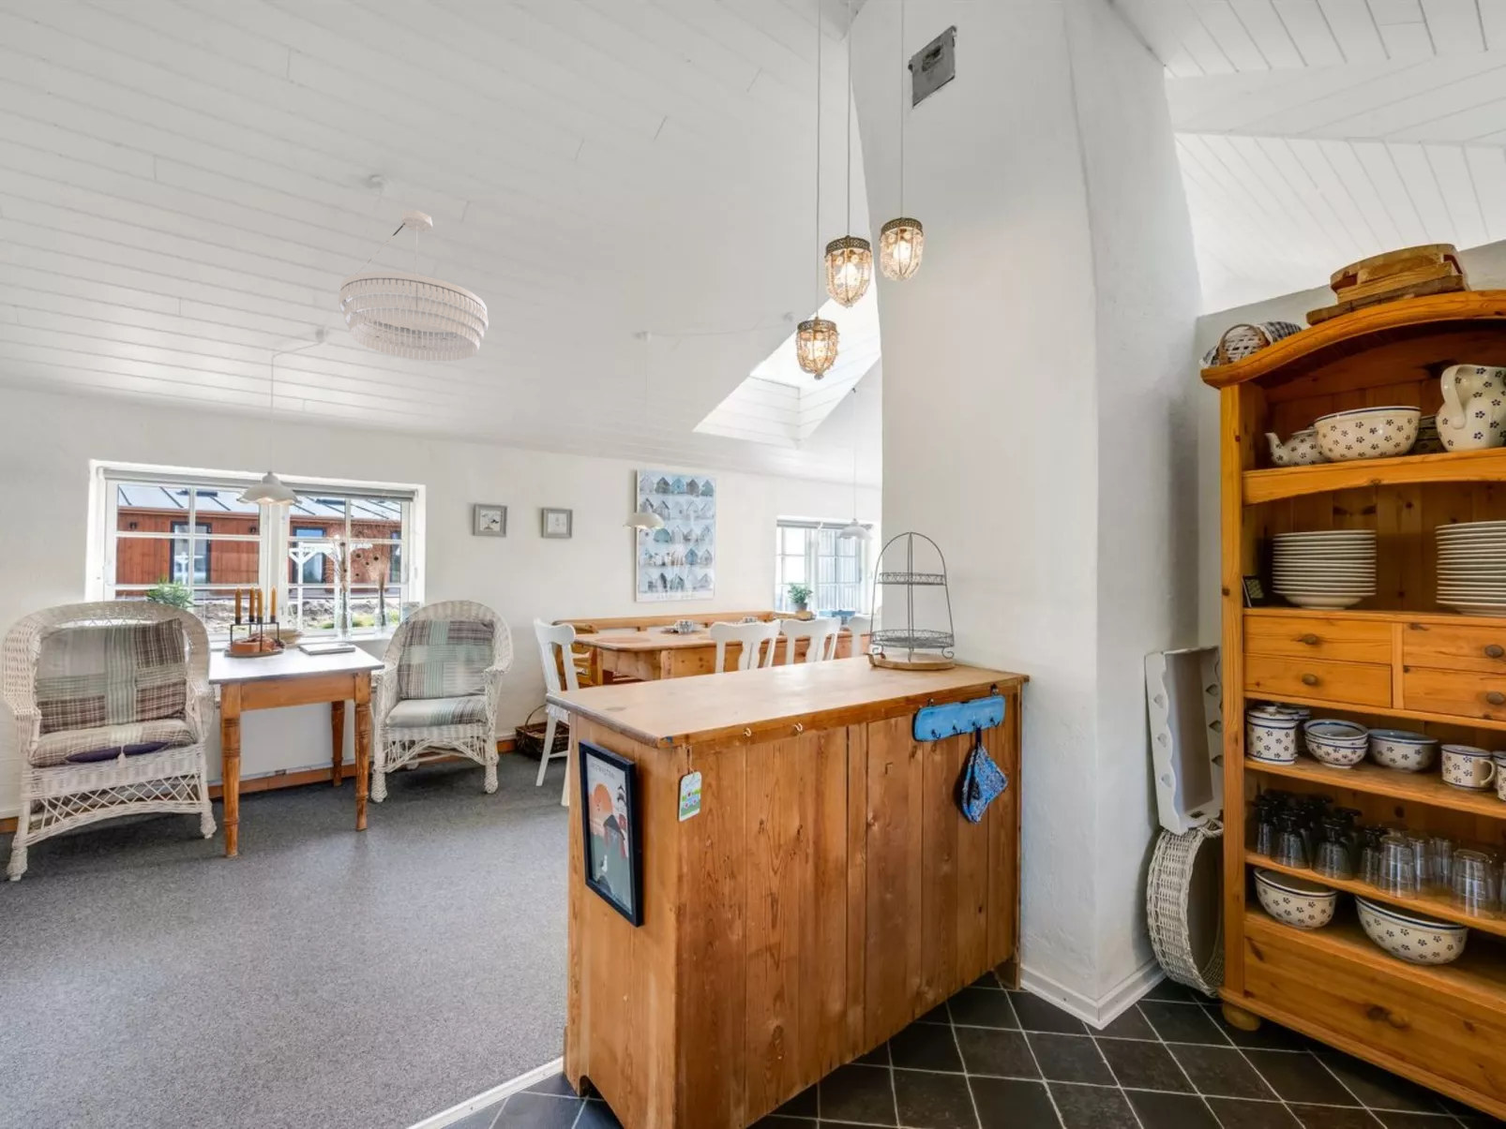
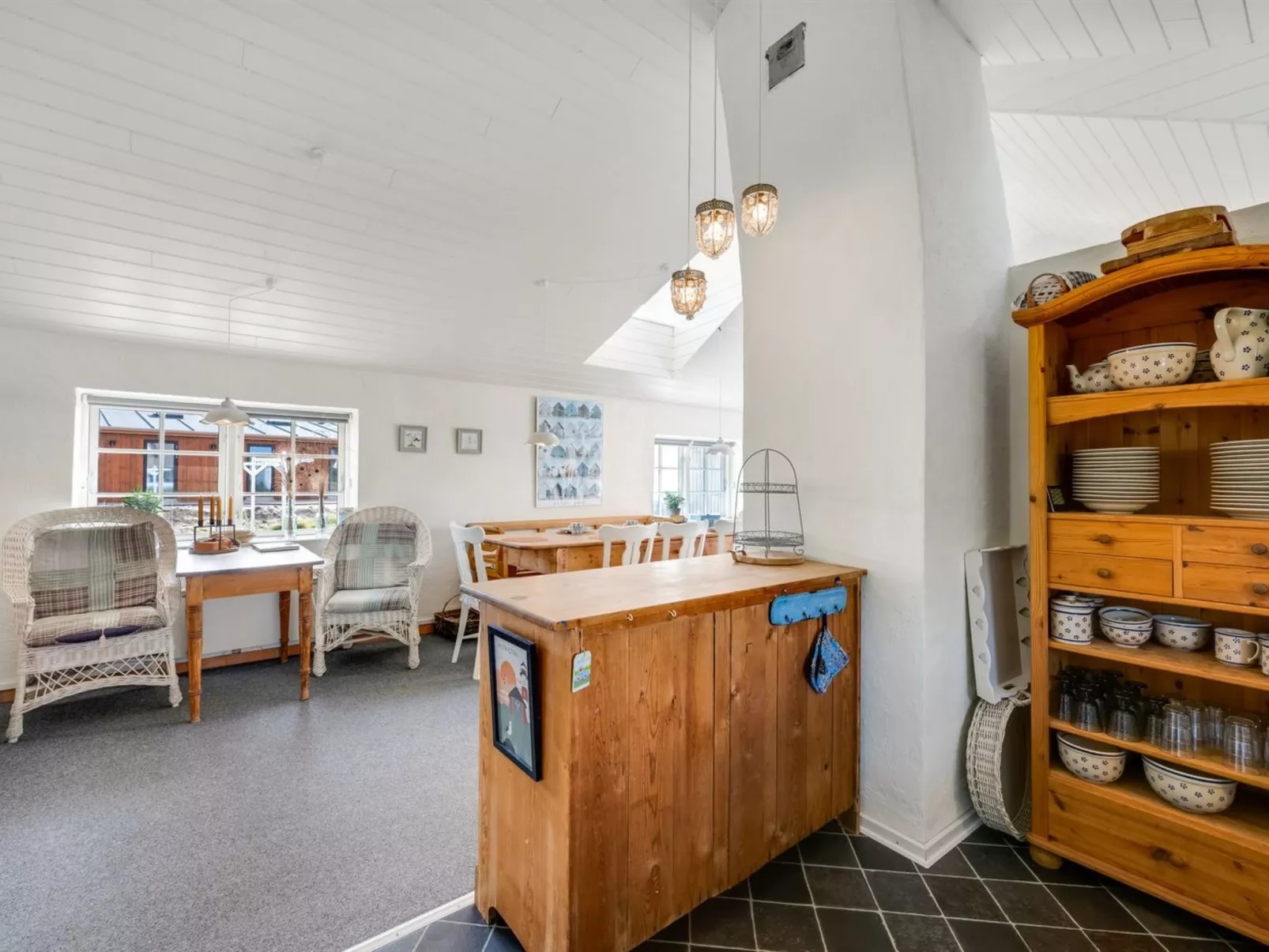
- chandelier [337,209,489,362]
